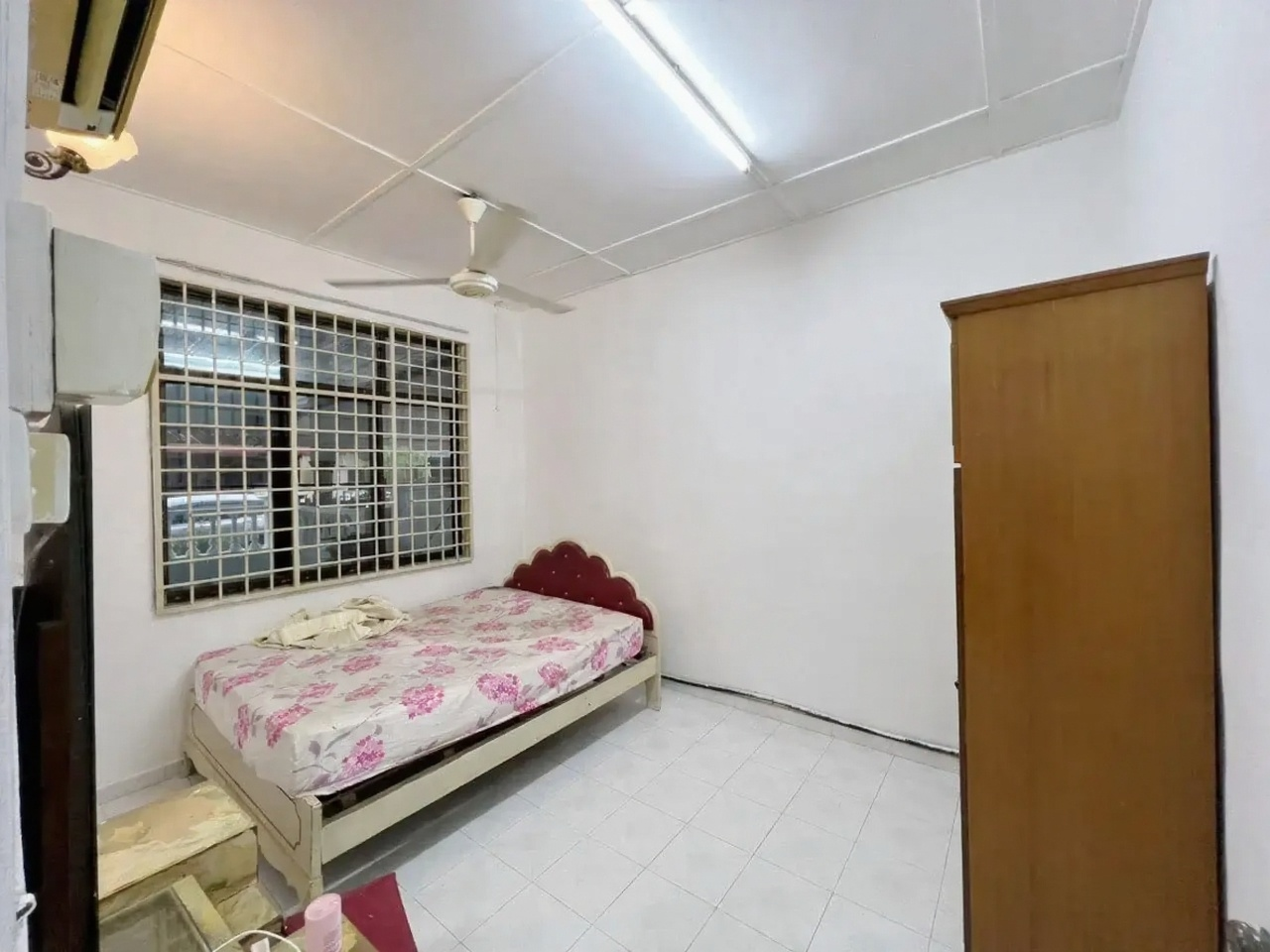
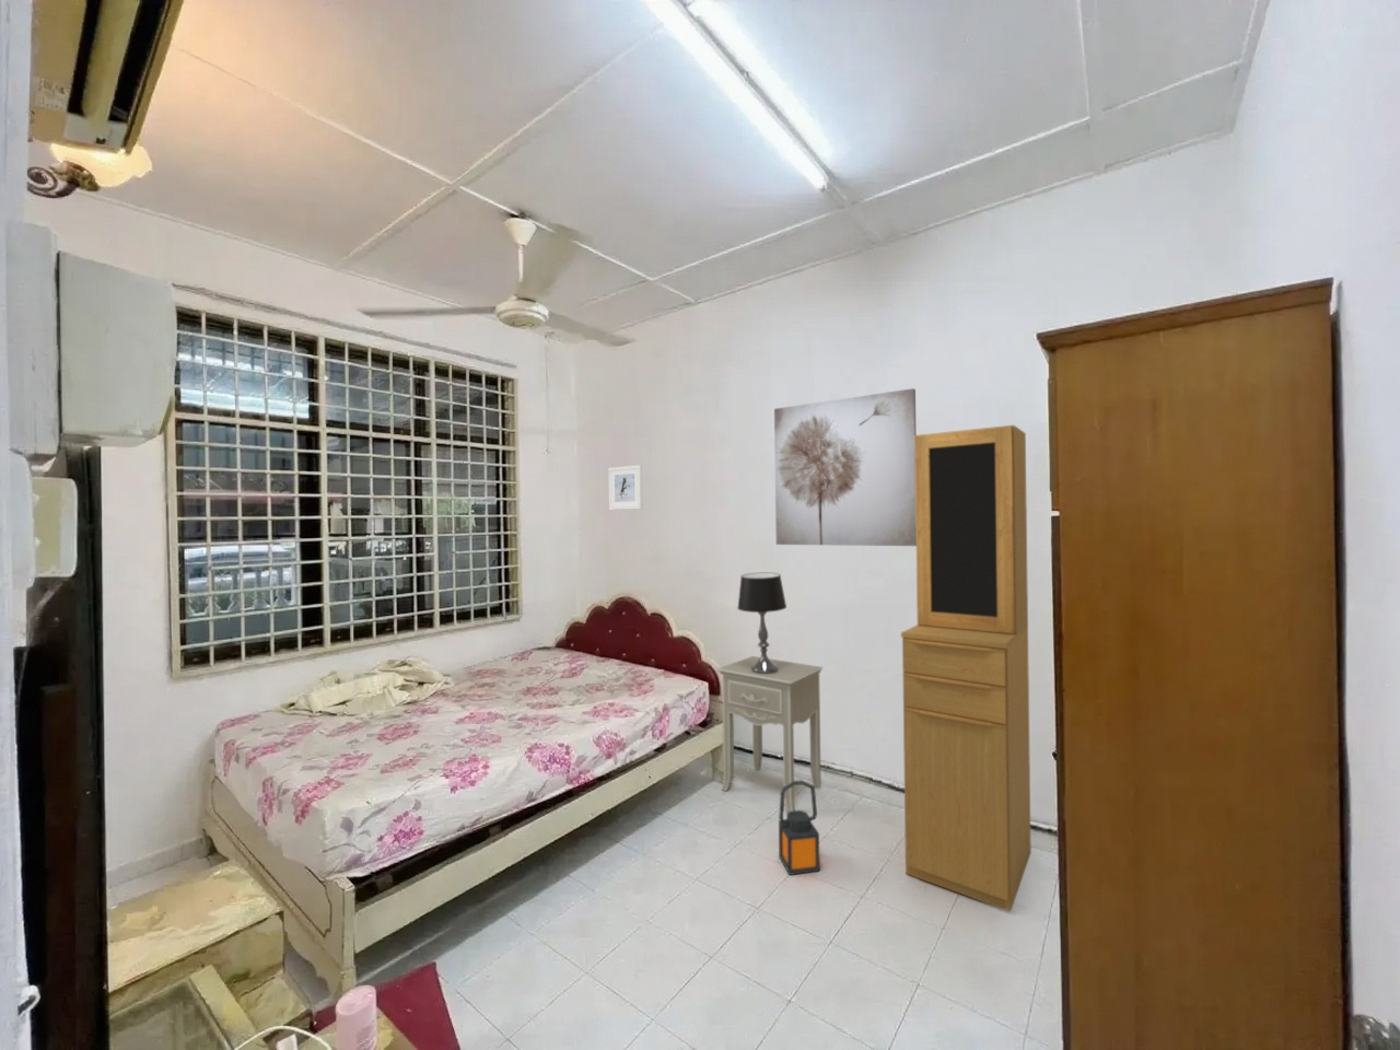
+ wall art [773,387,917,547]
+ nightstand [715,655,823,814]
+ table lamp [736,572,787,674]
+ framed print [607,463,644,511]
+ lantern [777,779,820,876]
+ cupboard [901,425,1033,912]
